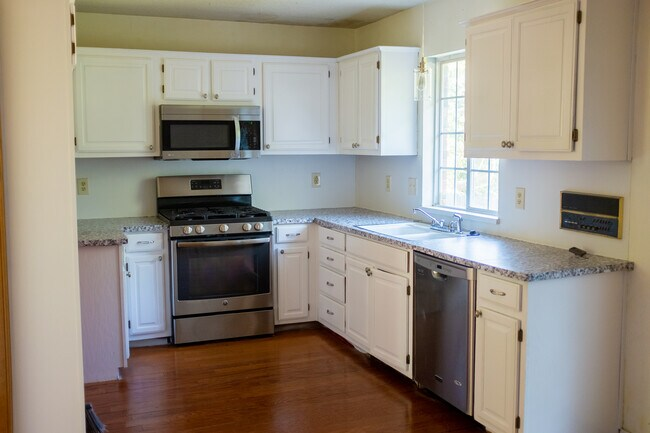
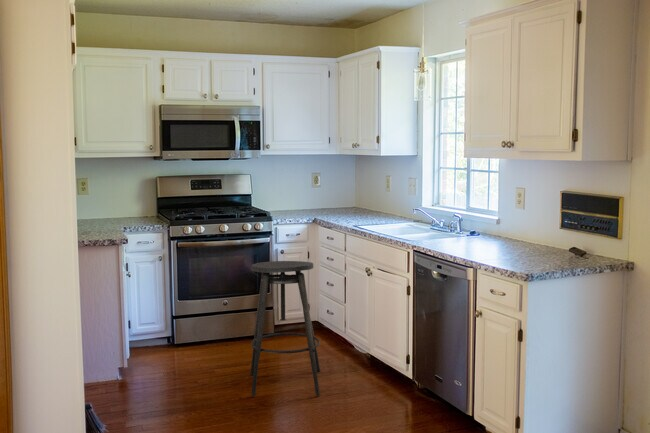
+ stool [249,260,322,397]
